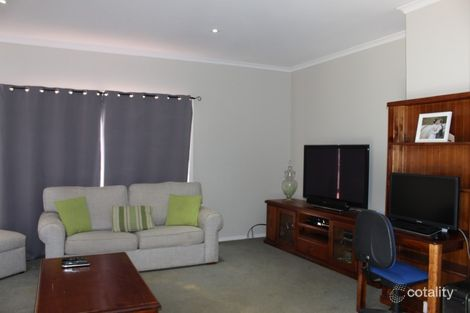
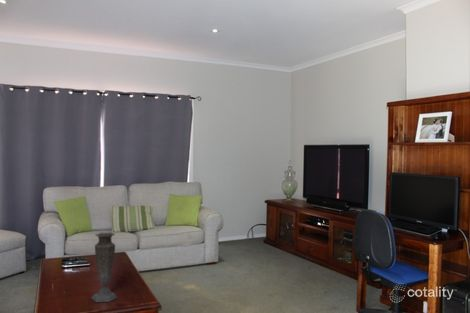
+ vase [91,231,118,303]
